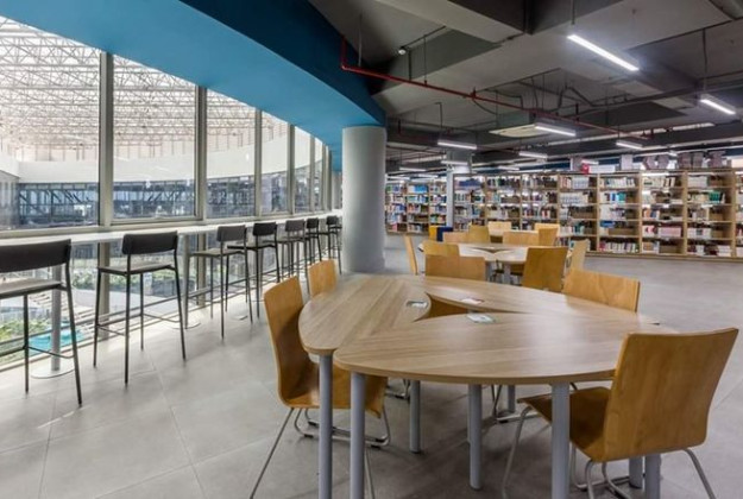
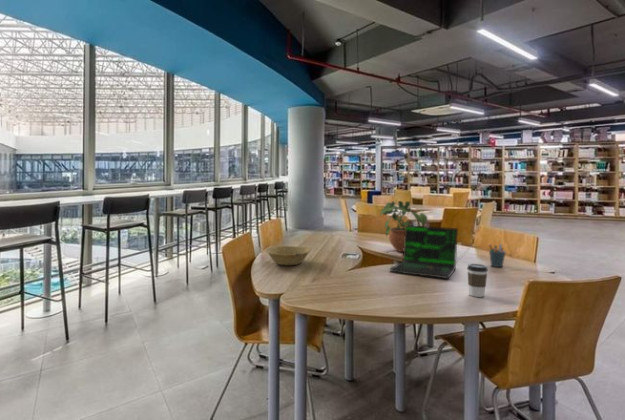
+ coffee cup [466,263,489,298]
+ potted plant [378,196,428,253]
+ pen holder [488,243,507,268]
+ laptop [389,225,473,280]
+ bowl [264,245,313,266]
